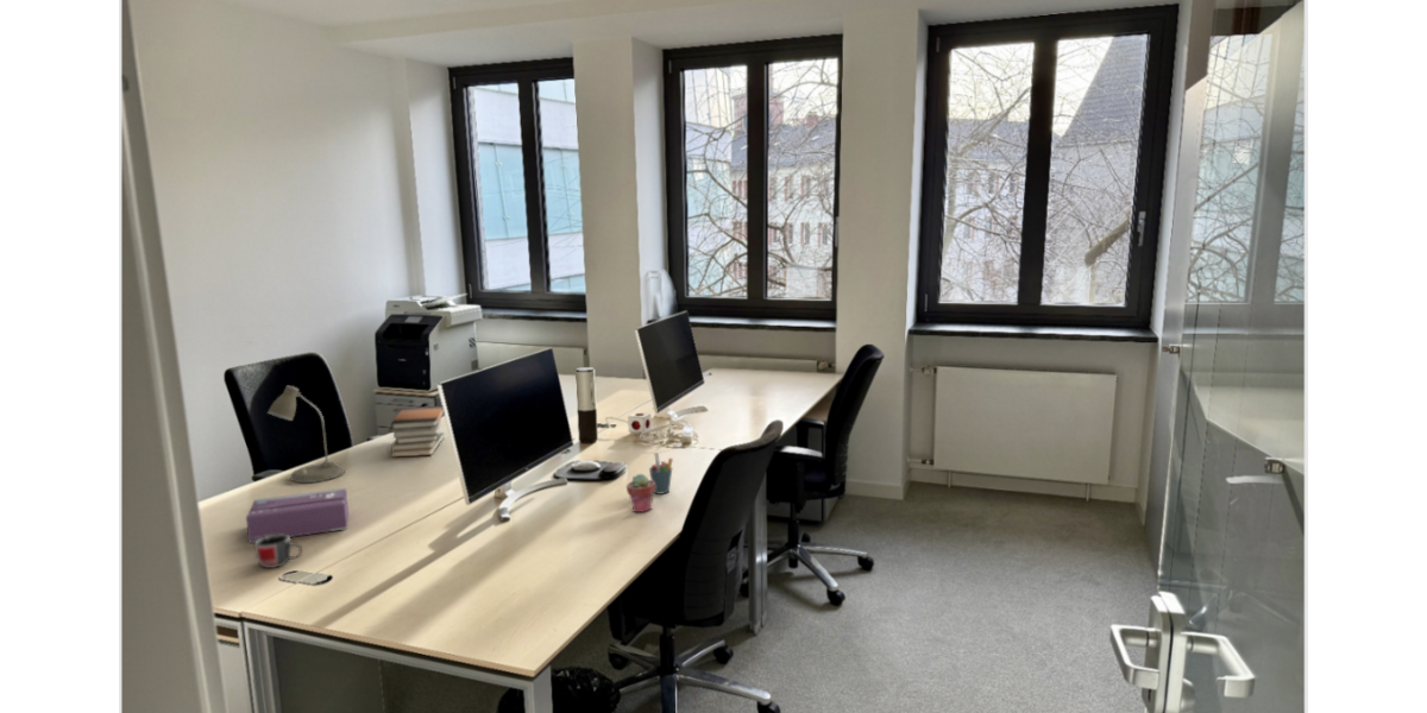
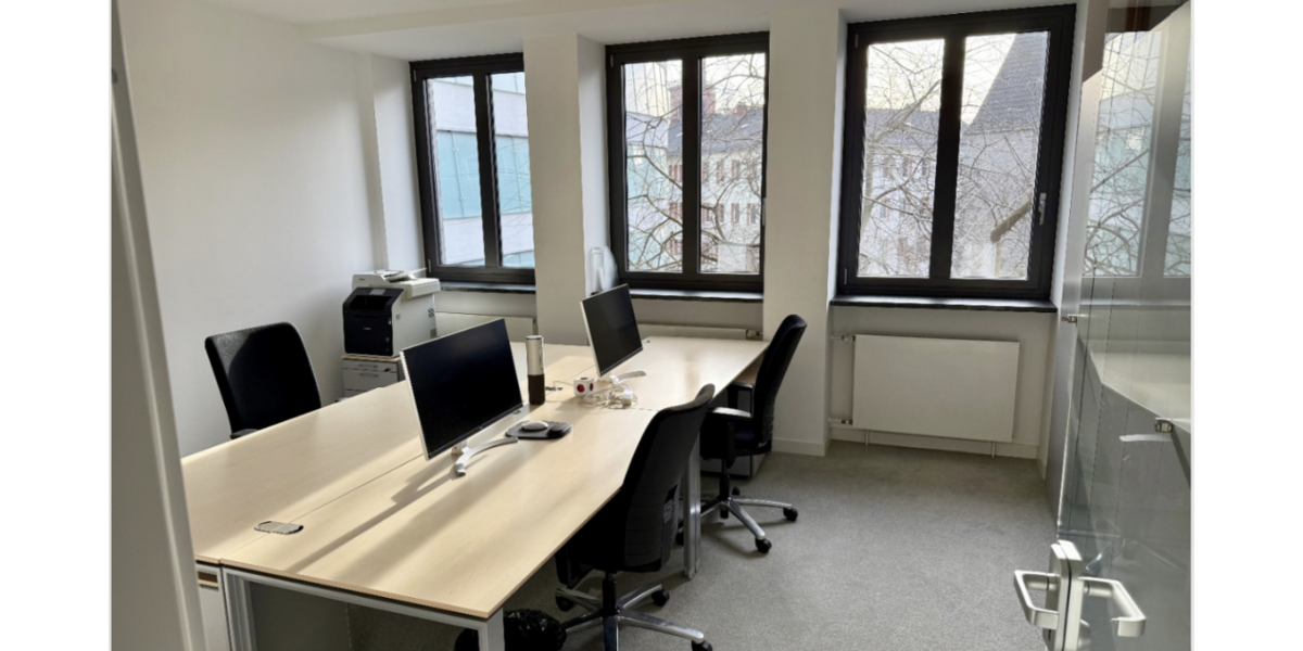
- mug [253,534,303,569]
- desk lamp [266,385,345,484]
- potted succulent [626,473,655,513]
- tissue box [245,487,350,544]
- pen holder [648,452,674,496]
- book stack [388,405,445,459]
